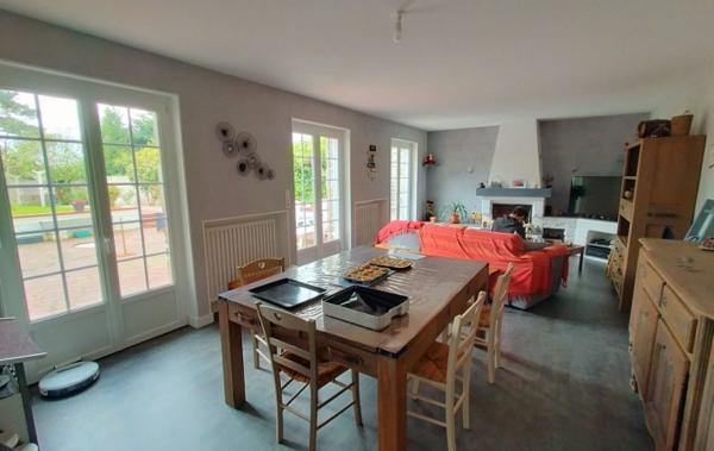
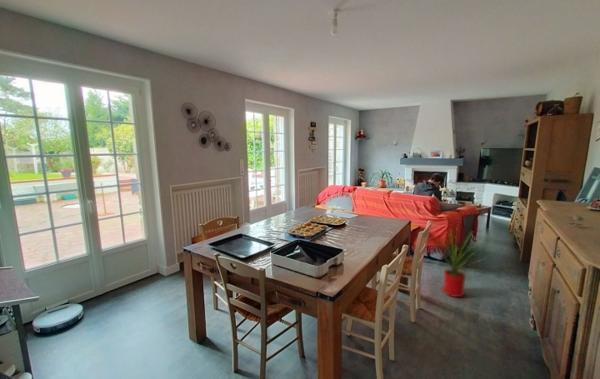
+ house plant [429,223,488,298]
